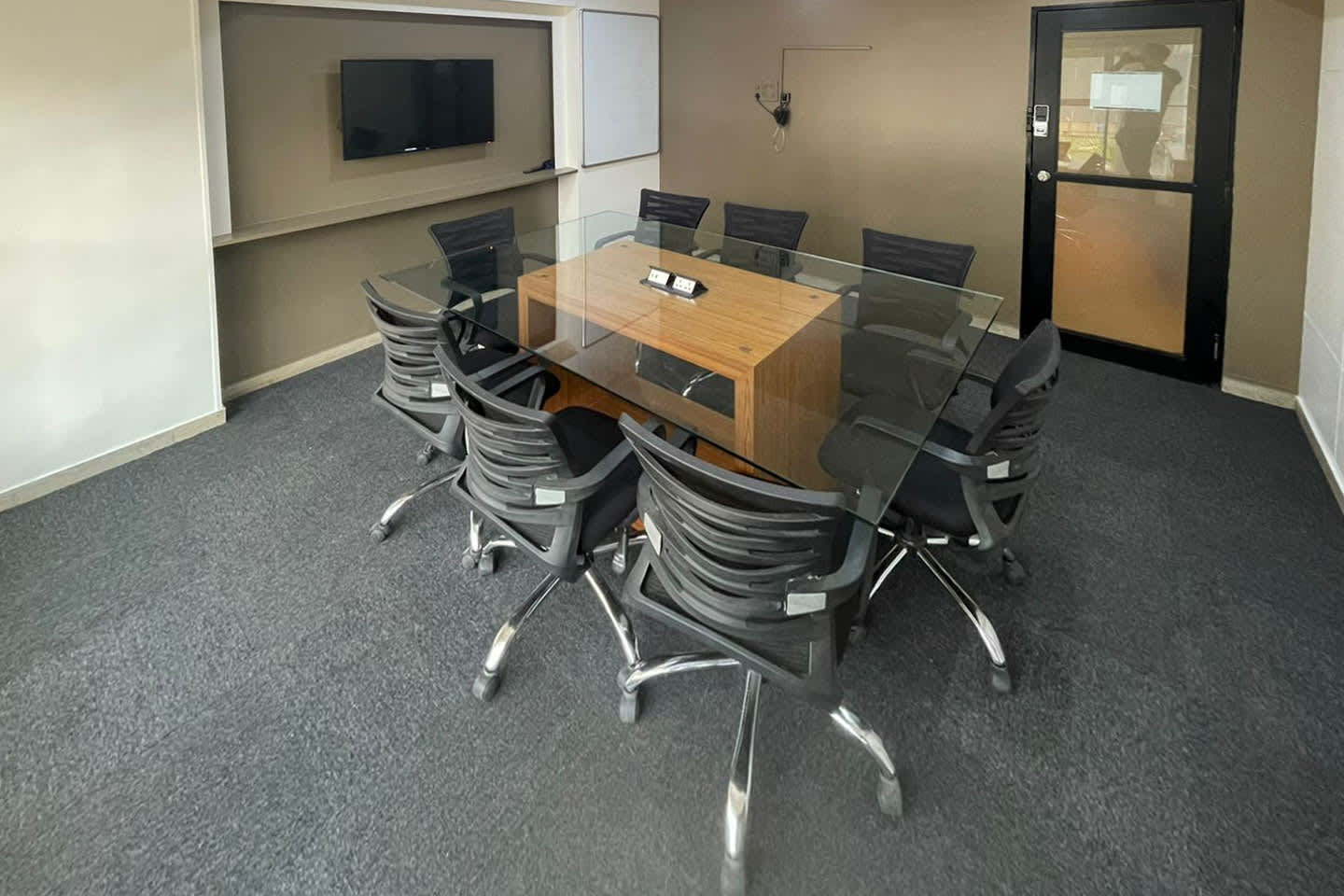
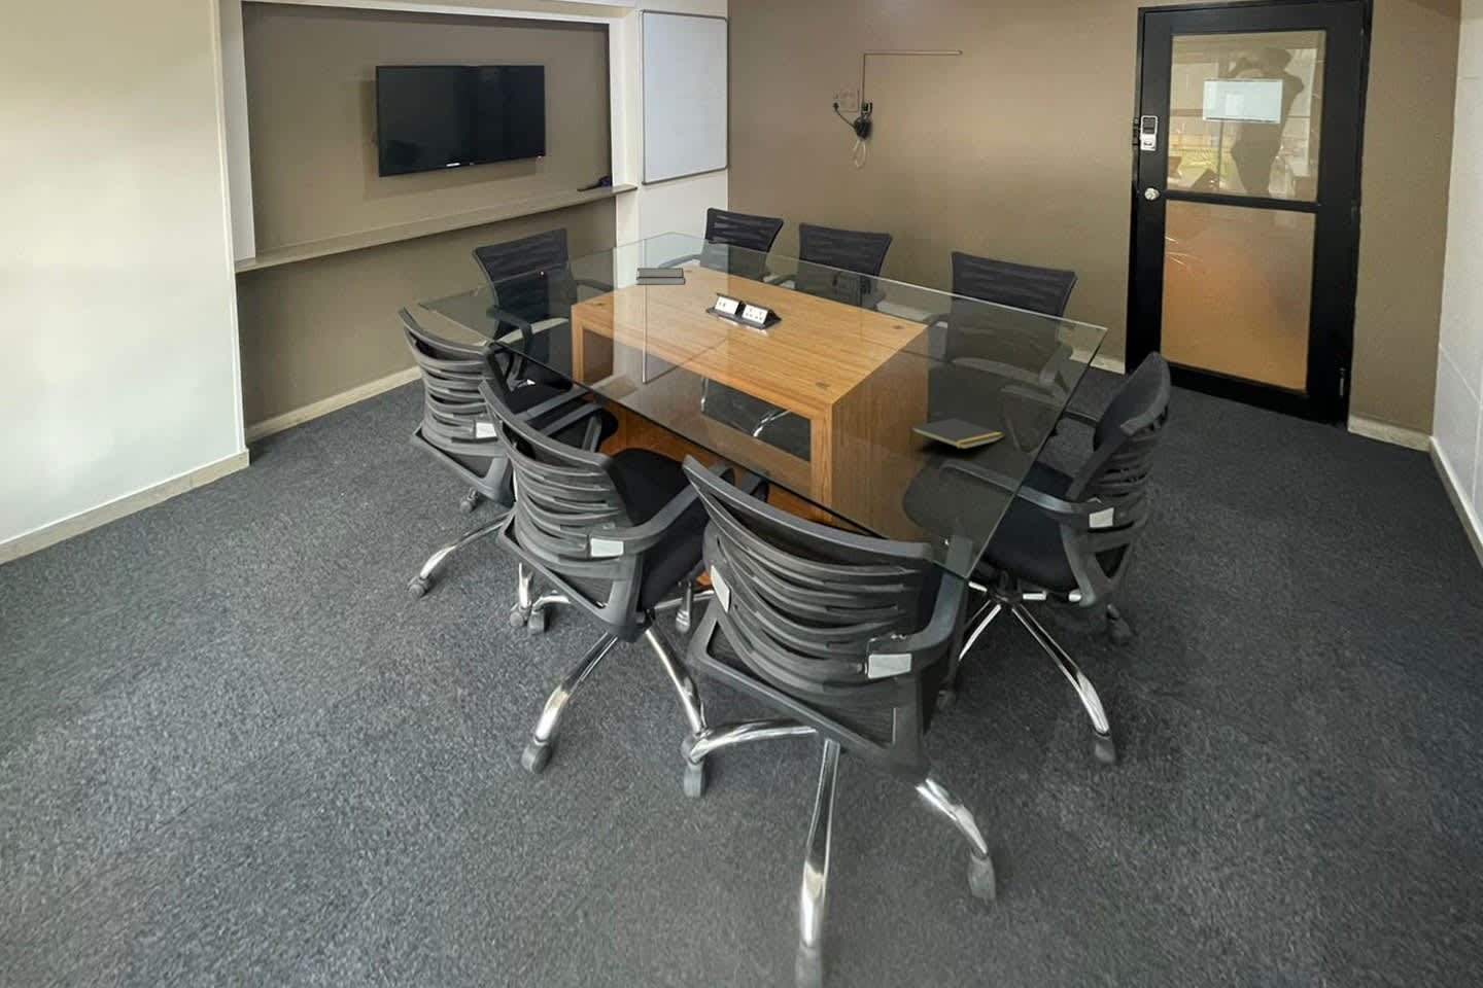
+ notepad [908,418,1007,450]
+ hardback book [636,267,687,286]
